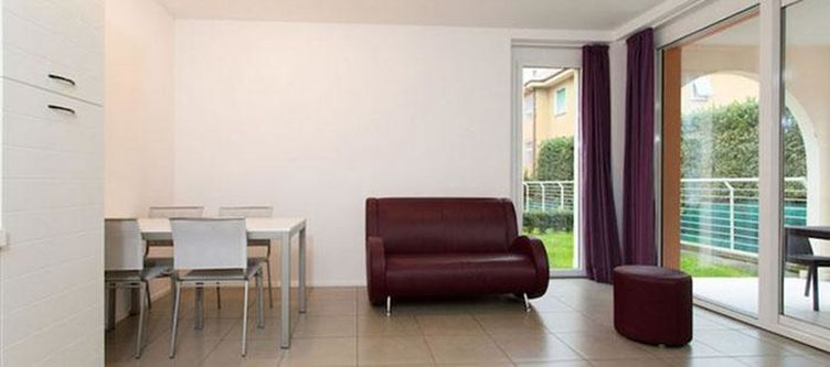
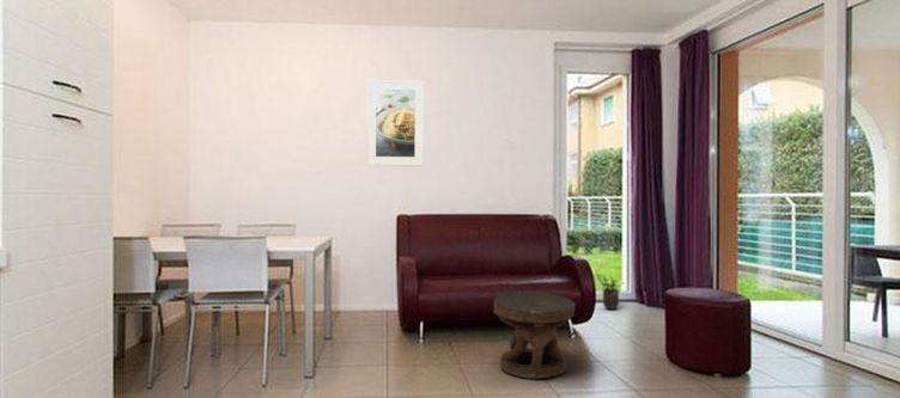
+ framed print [365,79,425,167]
+ side table [493,289,576,380]
+ potted plant [595,269,625,311]
